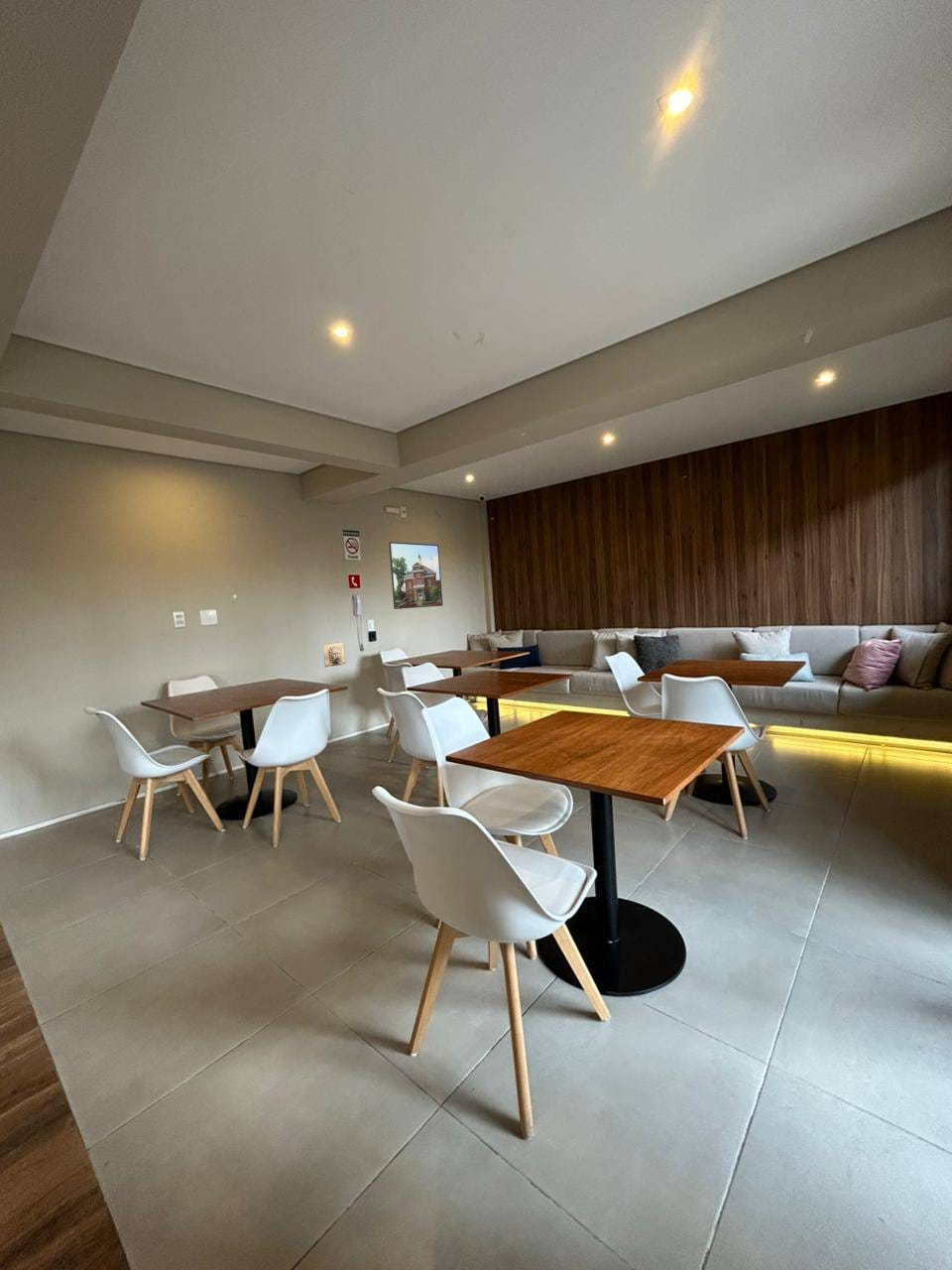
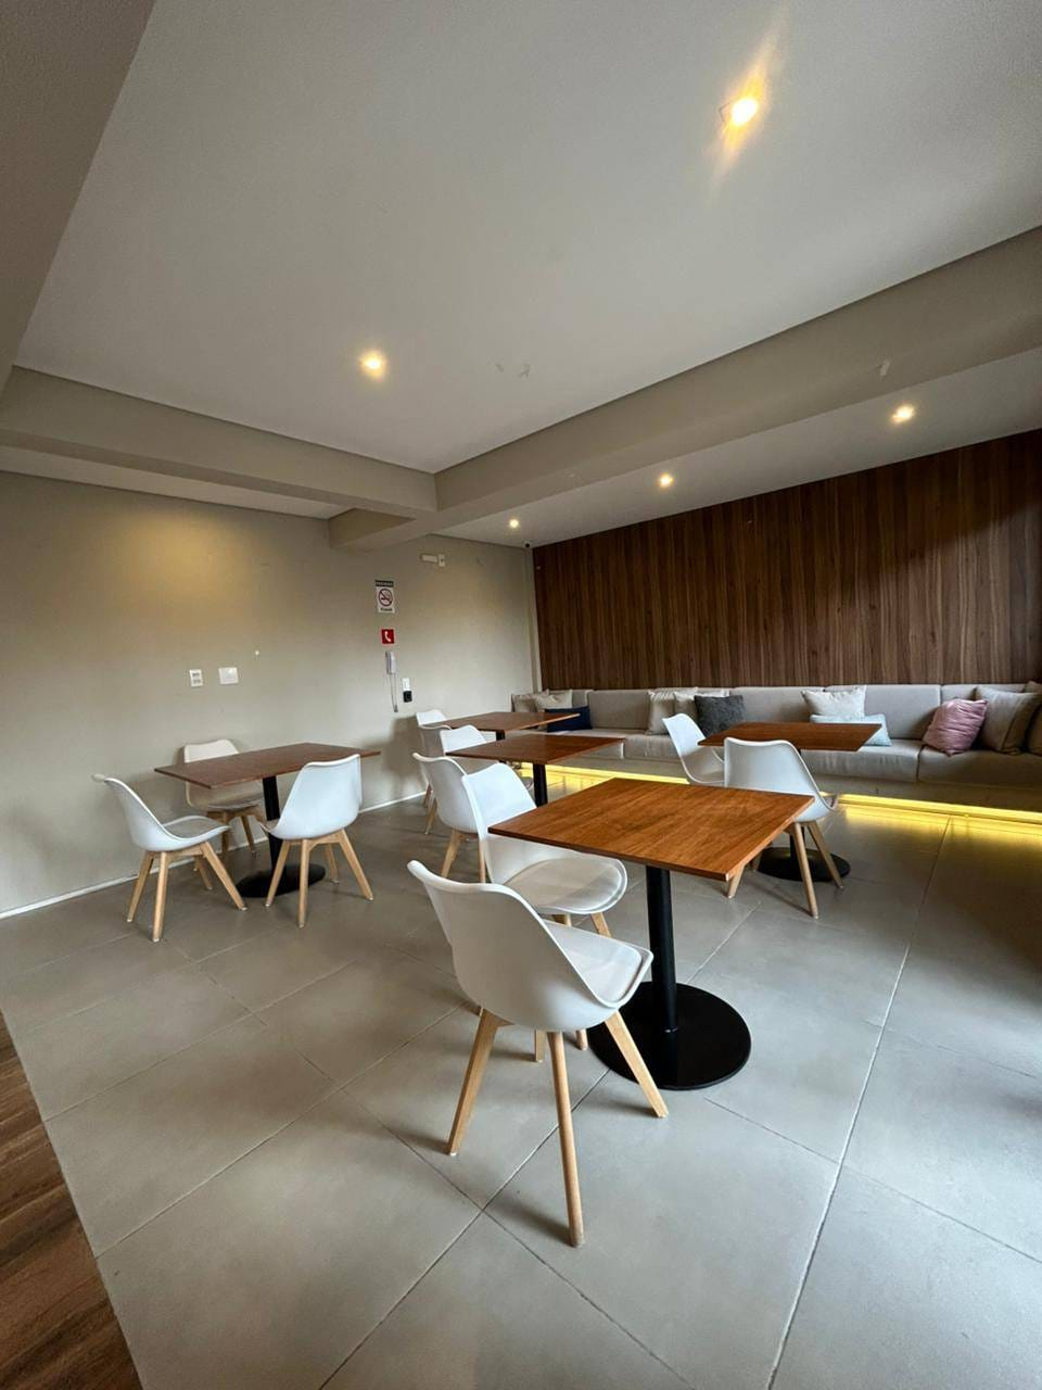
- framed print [388,541,443,610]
- wall relief [322,641,347,668]
